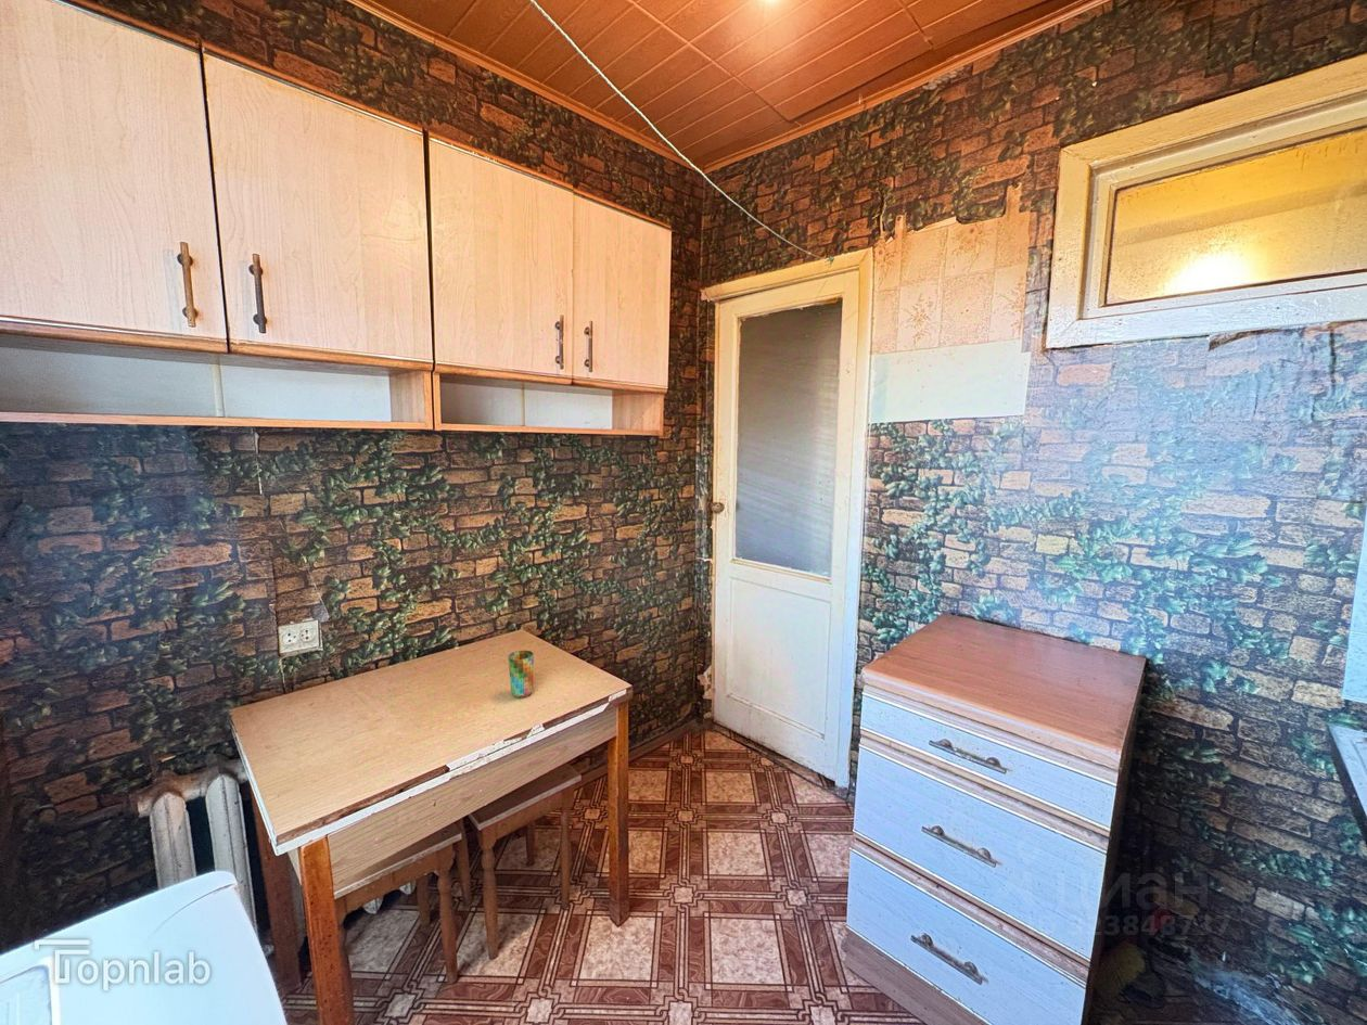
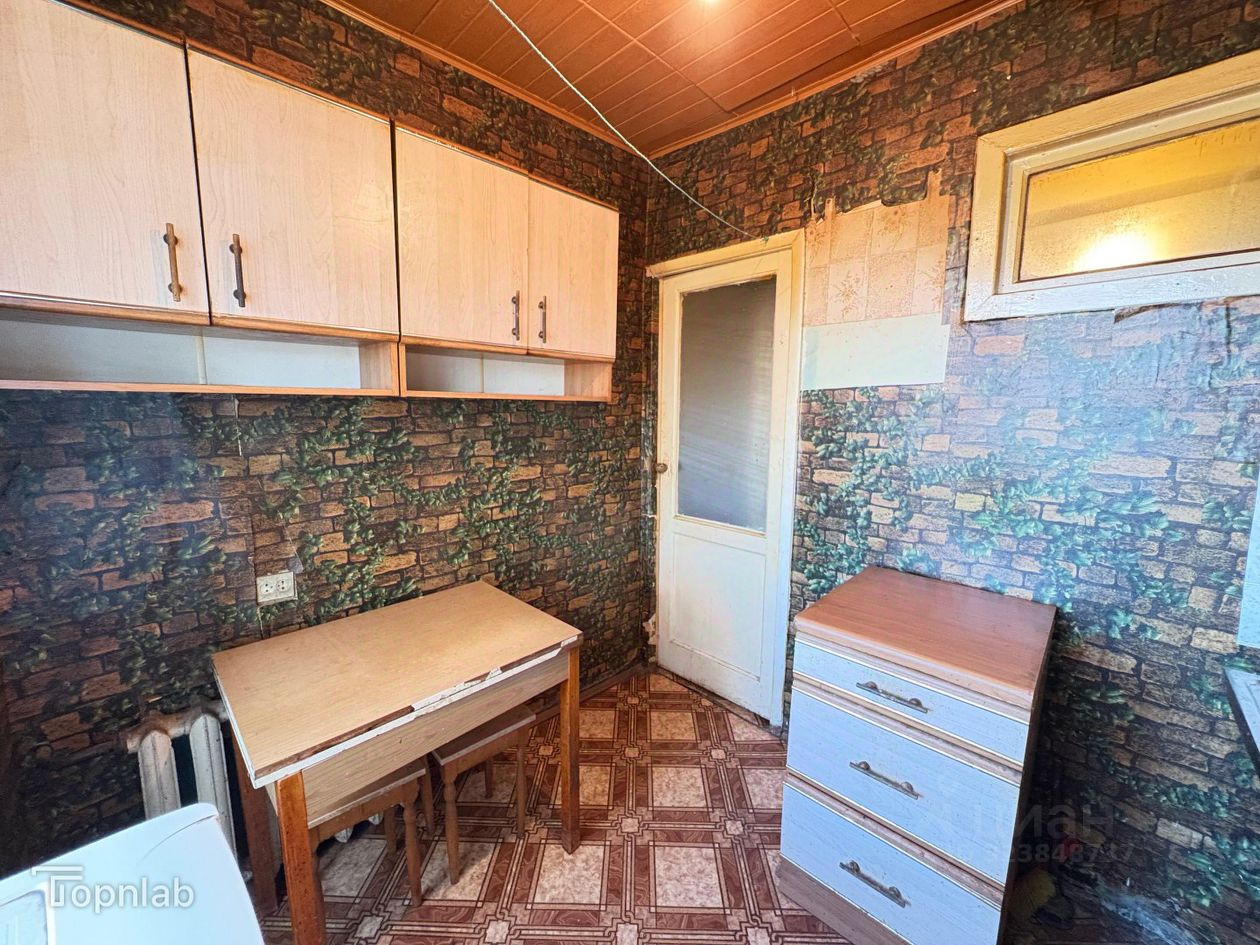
- cup [507,650,535,699]
